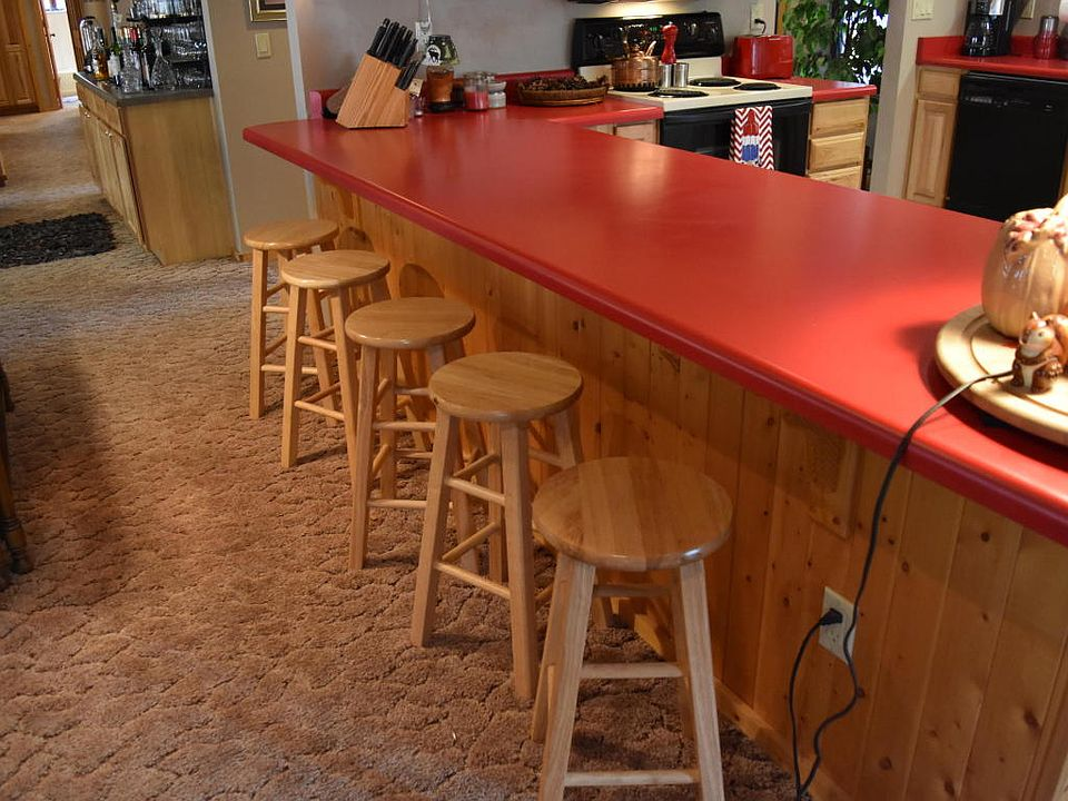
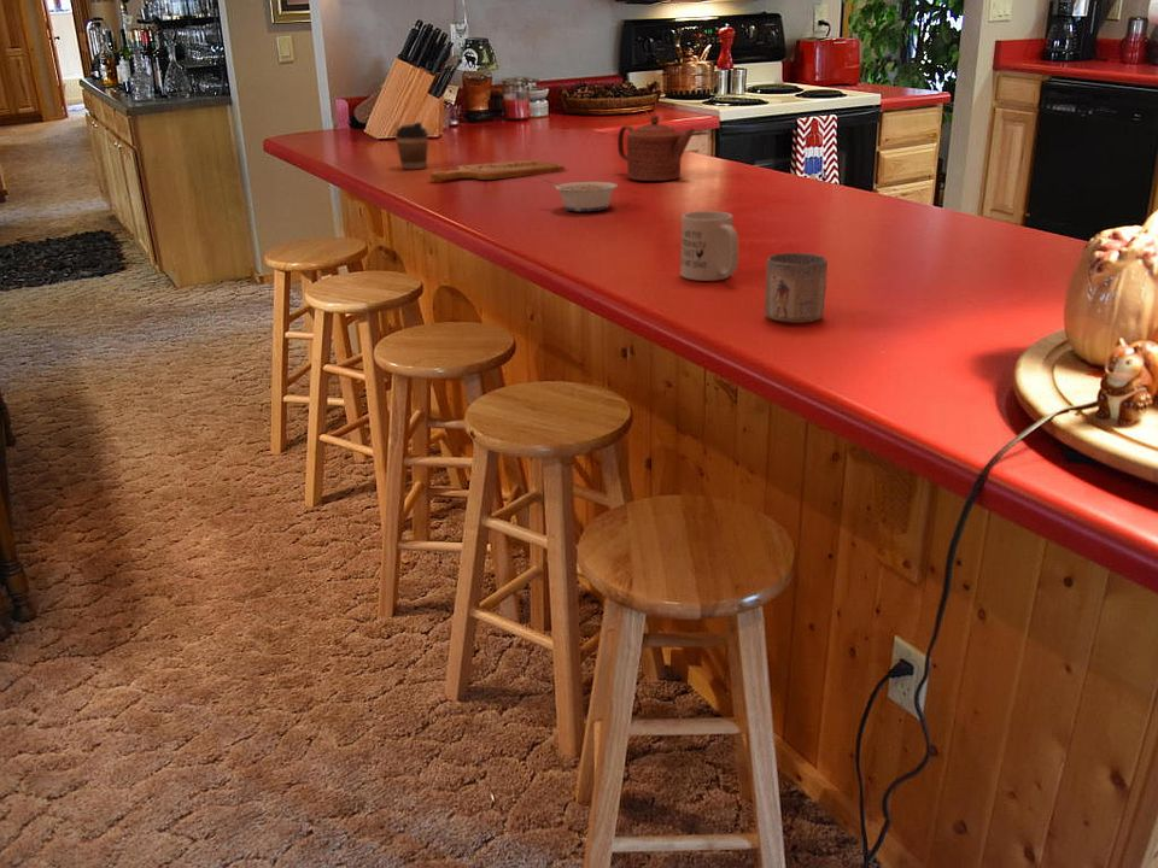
+ mug [764,252,829,324]
+ coffee cup [393,121,429,170]
+ legume [543,180,619,212]
+ teapot [616,113,696,182]
+ cutting board [429,159,566,182]
+ mug [679,210,739,282]
